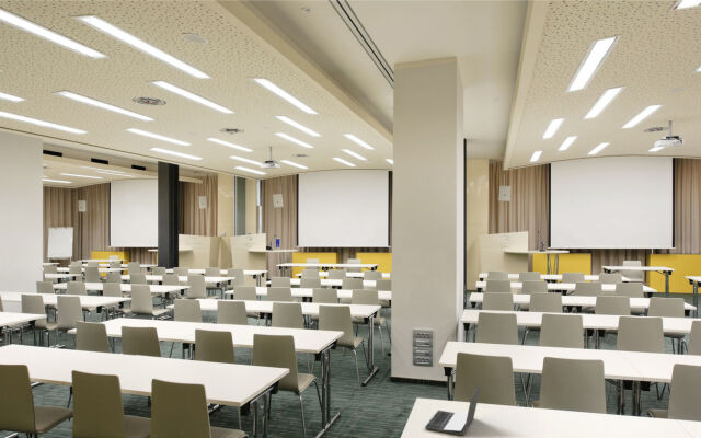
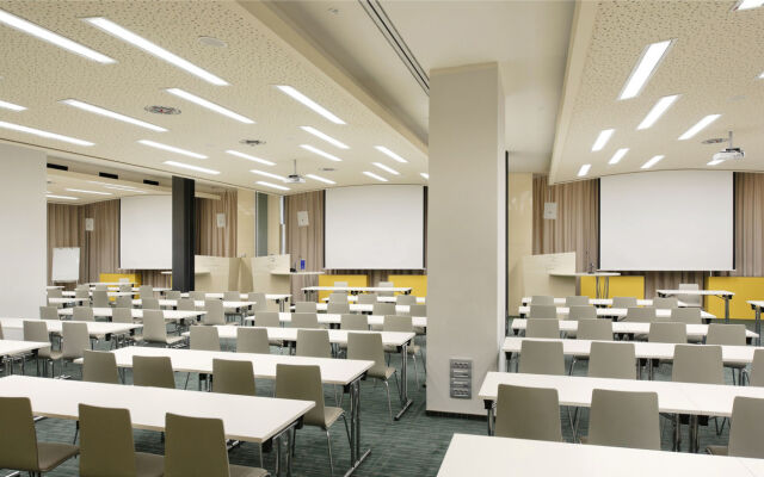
- laptop [424,383,482,437]
